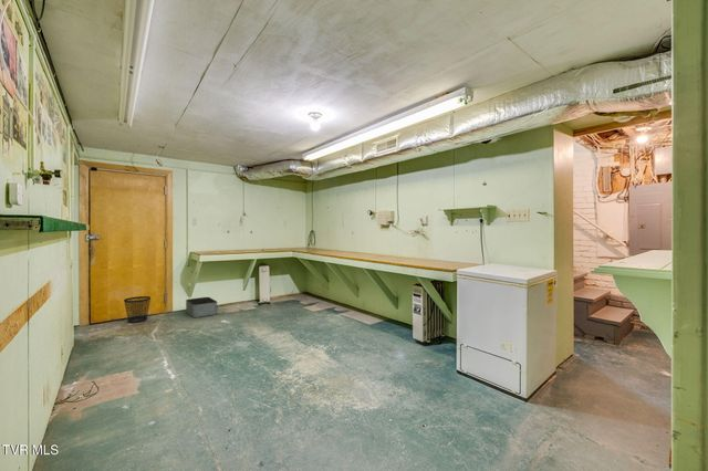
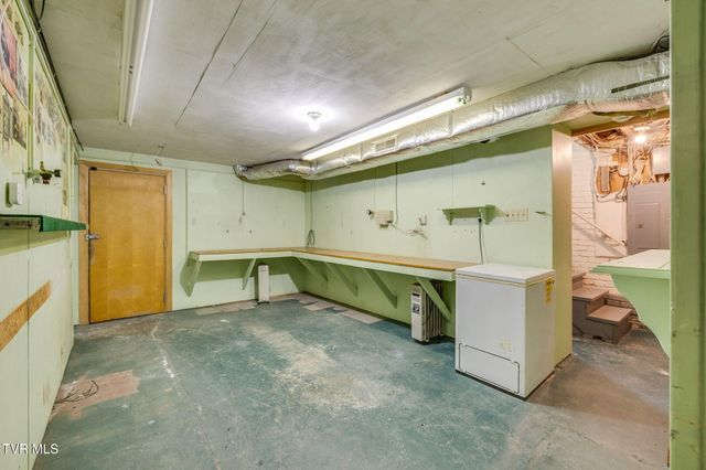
- wastebasket [123,295,152,324]
- storage bin [185,296,218,318]
